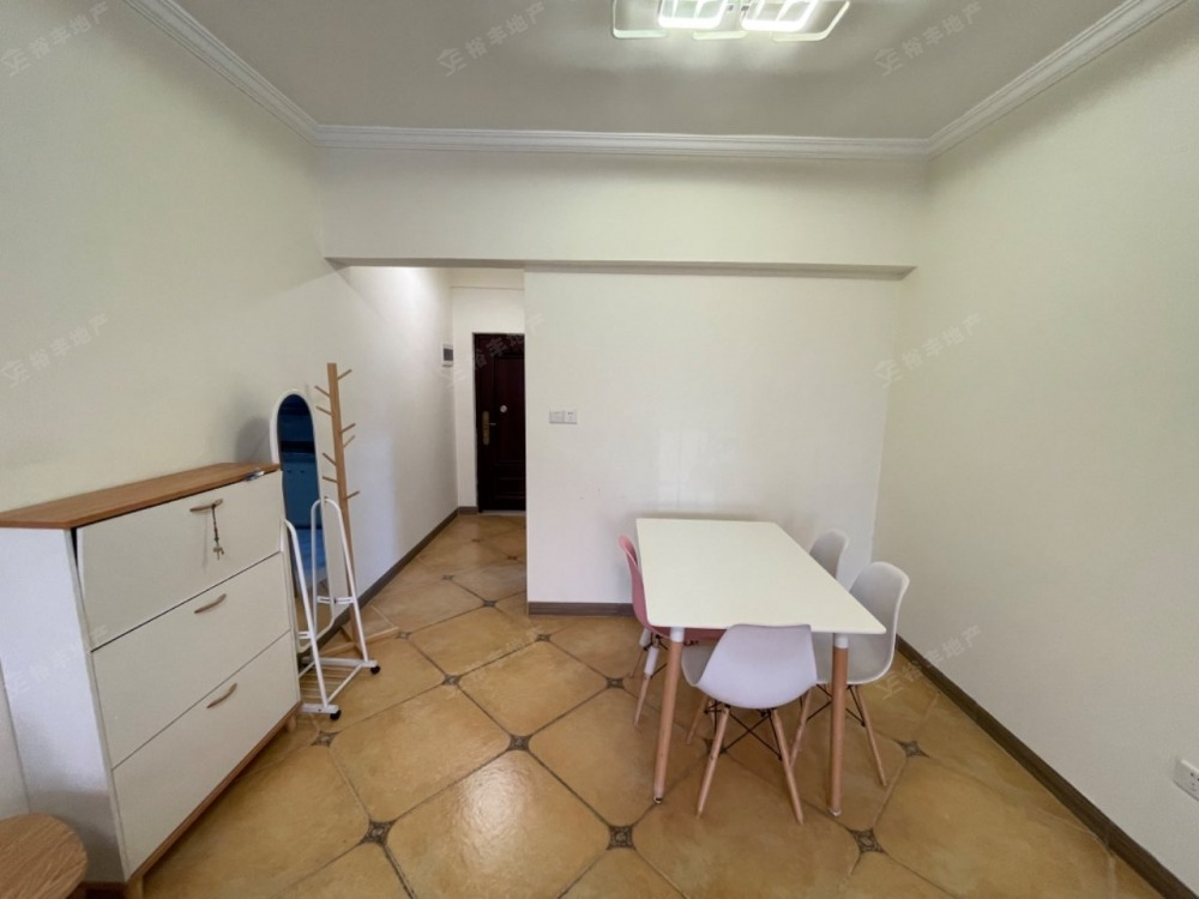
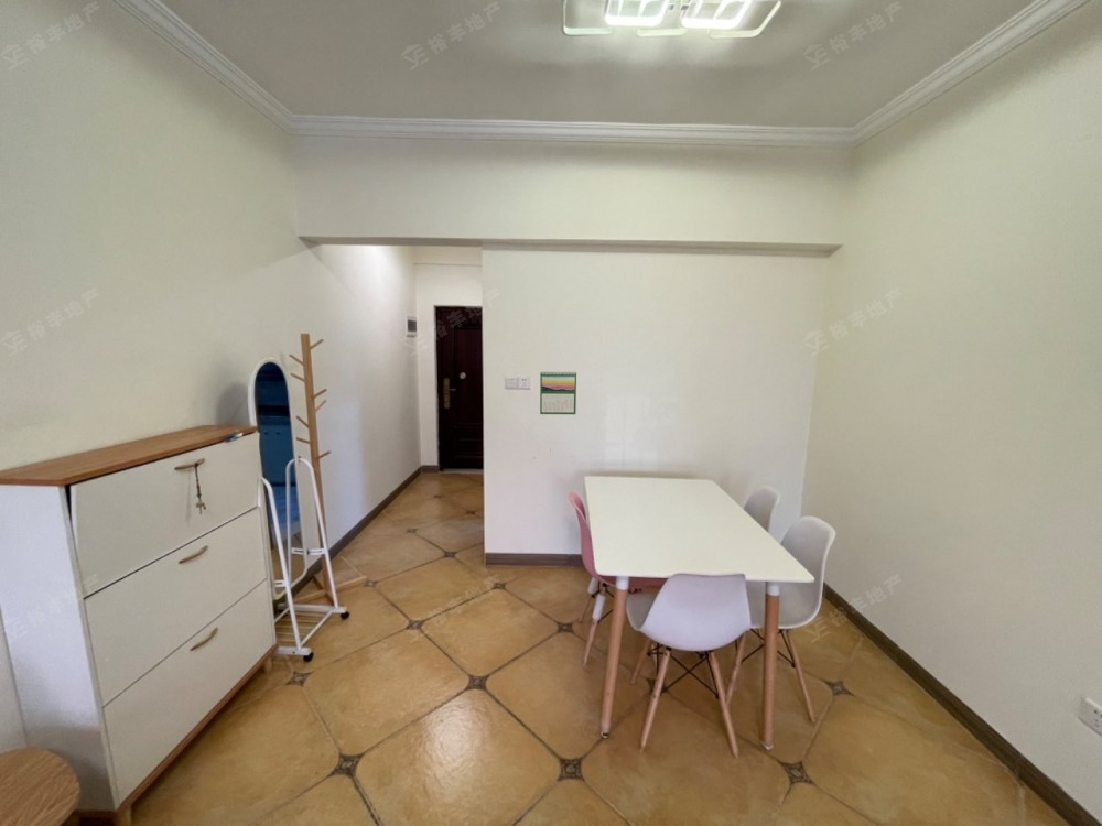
+ calendar [539,370,577,415]
